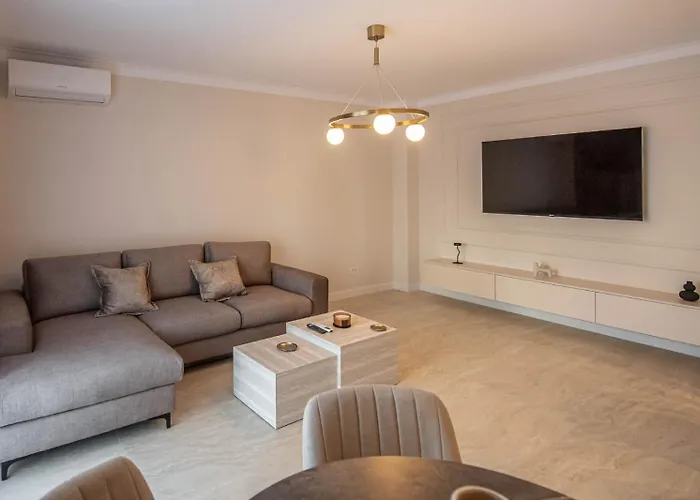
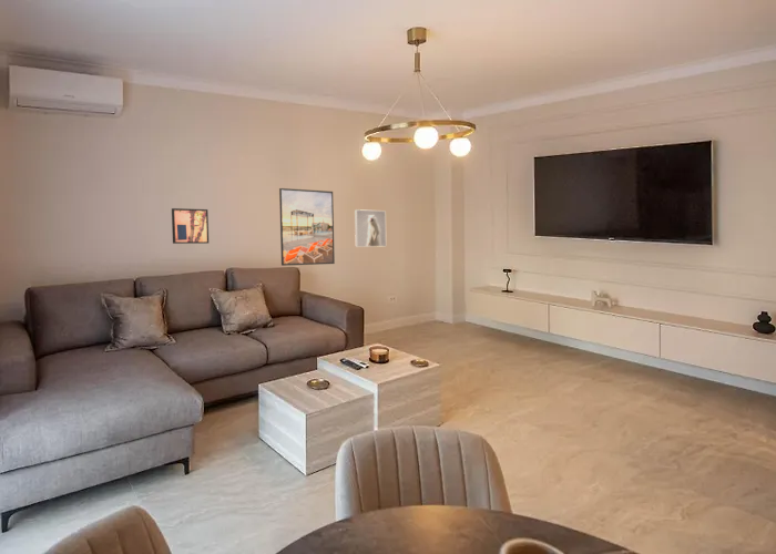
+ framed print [278,187,336,267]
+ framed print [354,208,387,248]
+ wall art [171,207,210,245]
